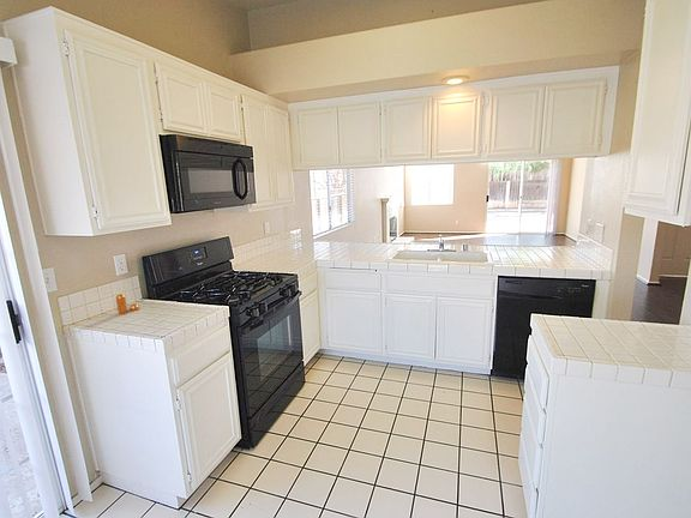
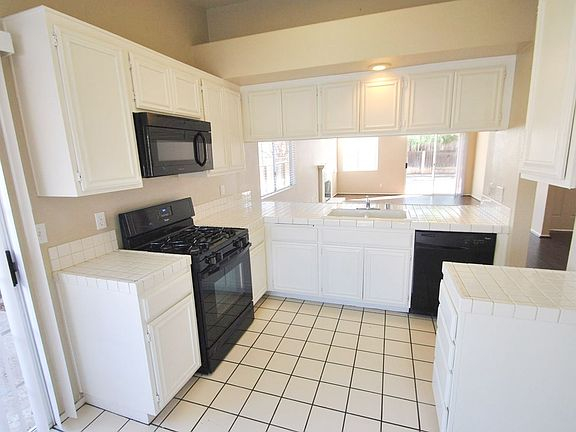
- pepper shaker [115,293,140,315]
